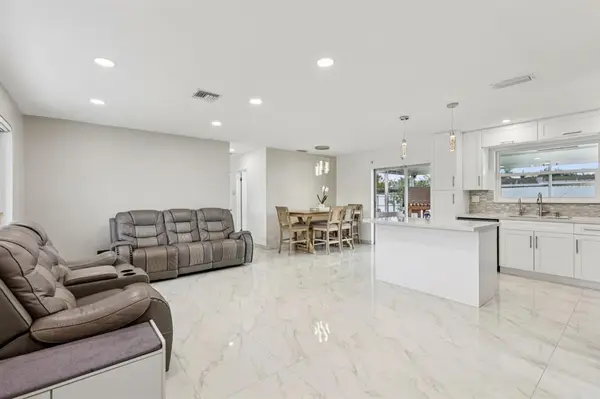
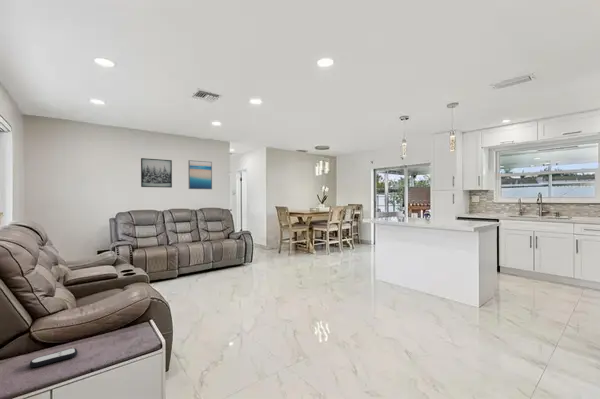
+ wall art [187,159,213,190]
+ remote control [29,347,78,368]
+ wall art [140,157,173,189]
